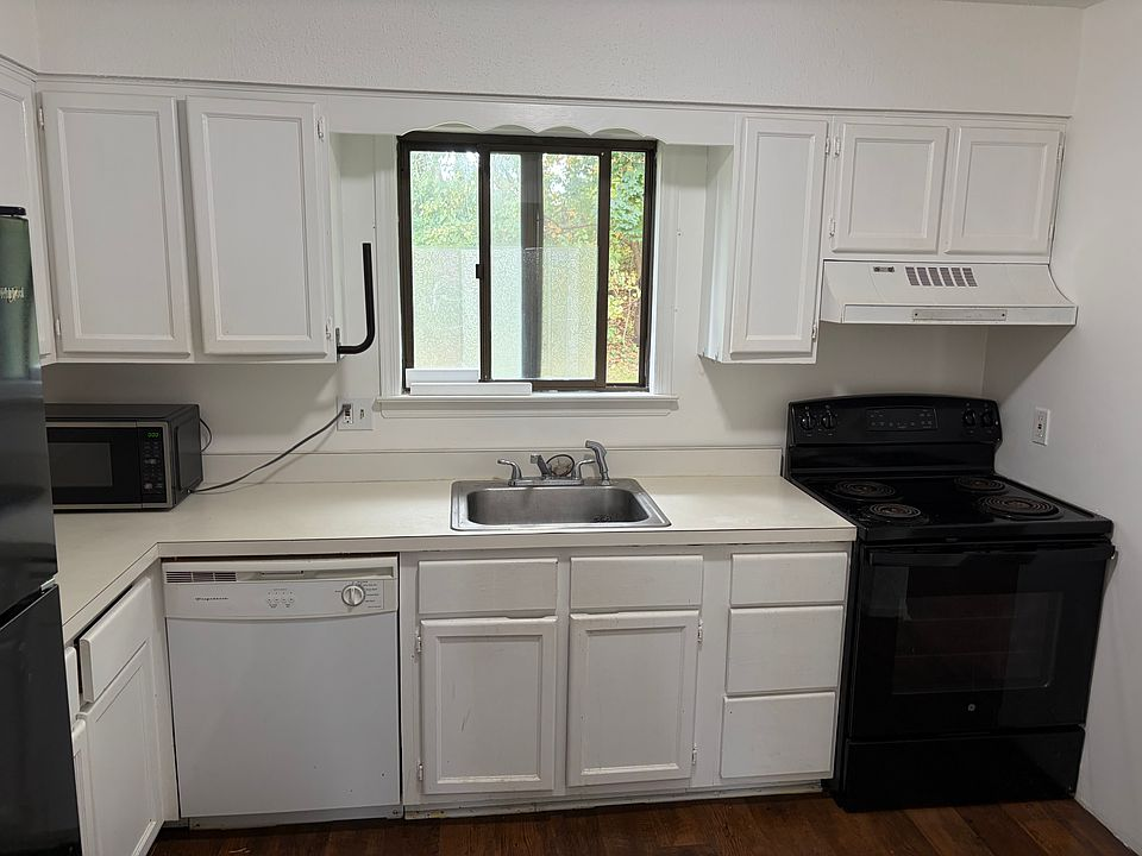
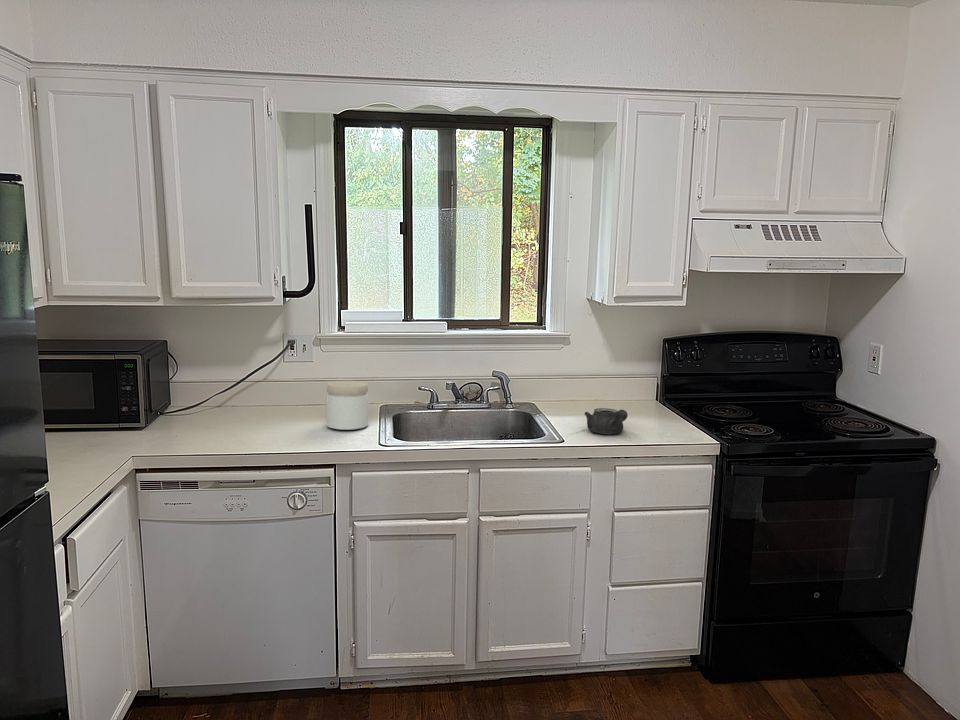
+ teapot [583,407,629,435]
+ jar [326,380,369,431]
